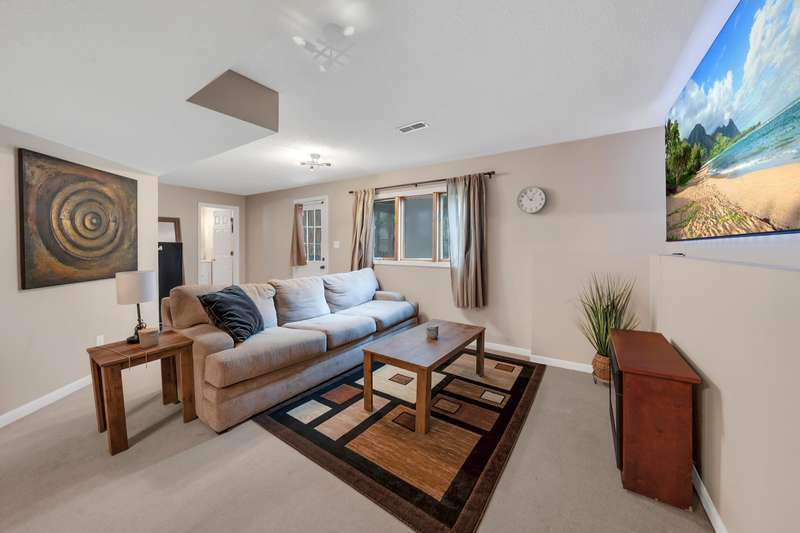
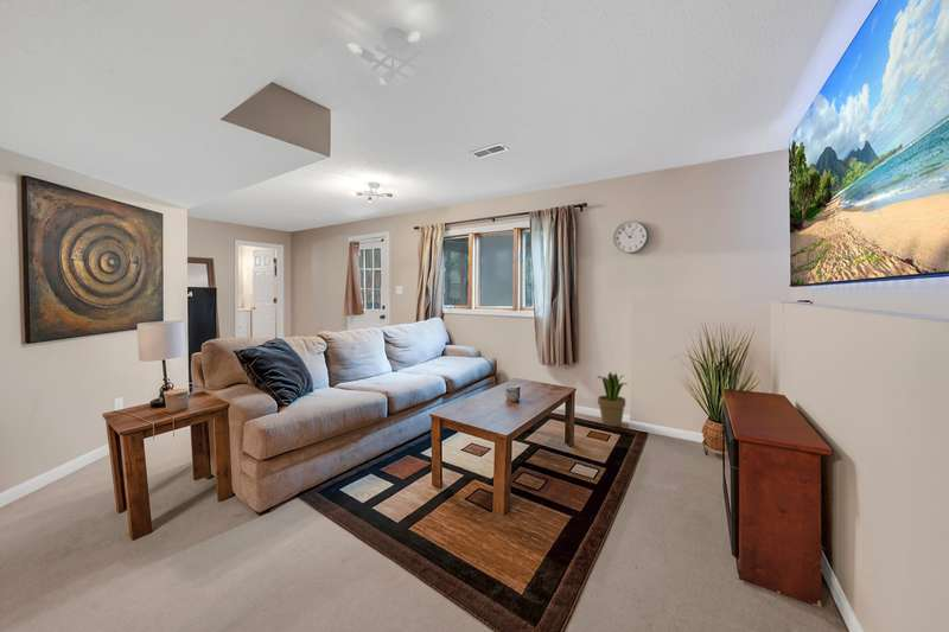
+ potted plant [597,371,629,427]
